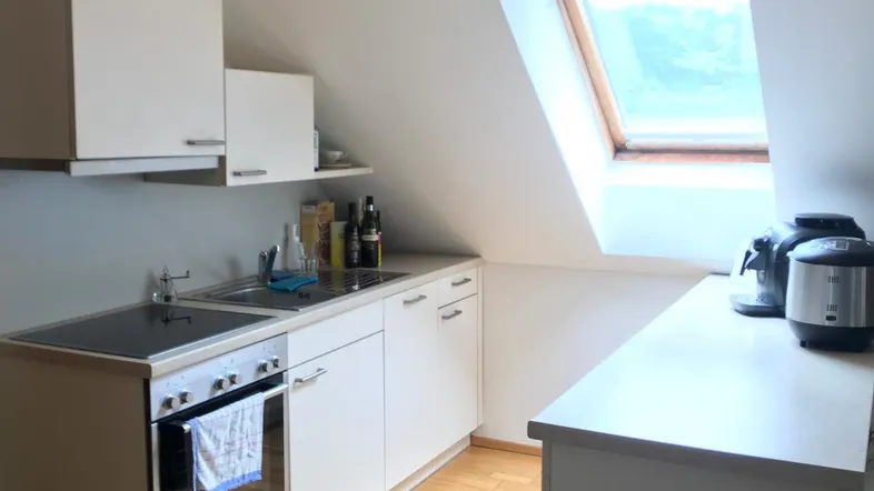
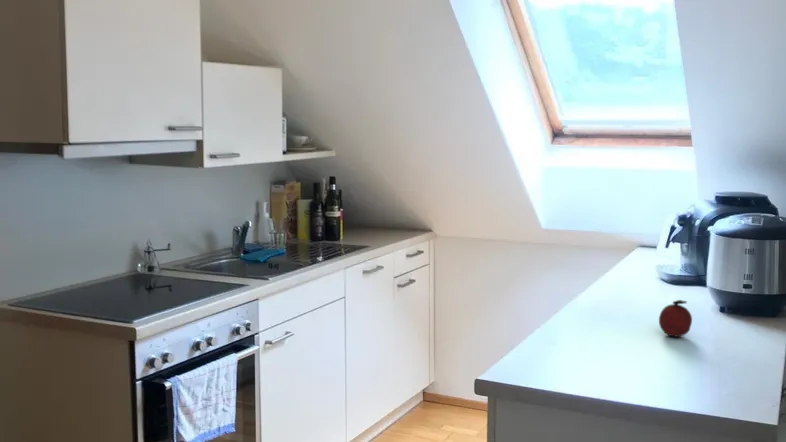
+ fruit [658,299,693,338]
